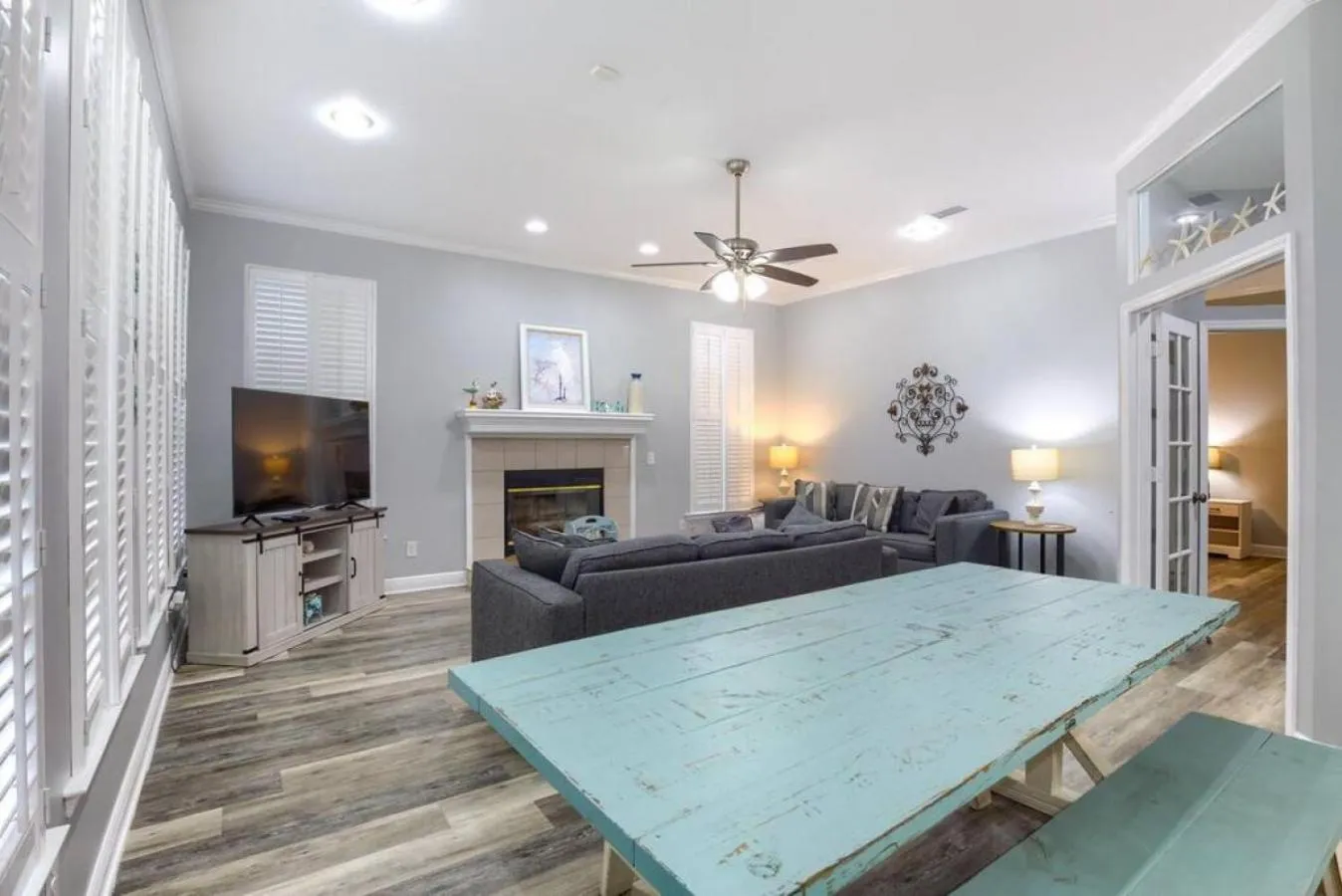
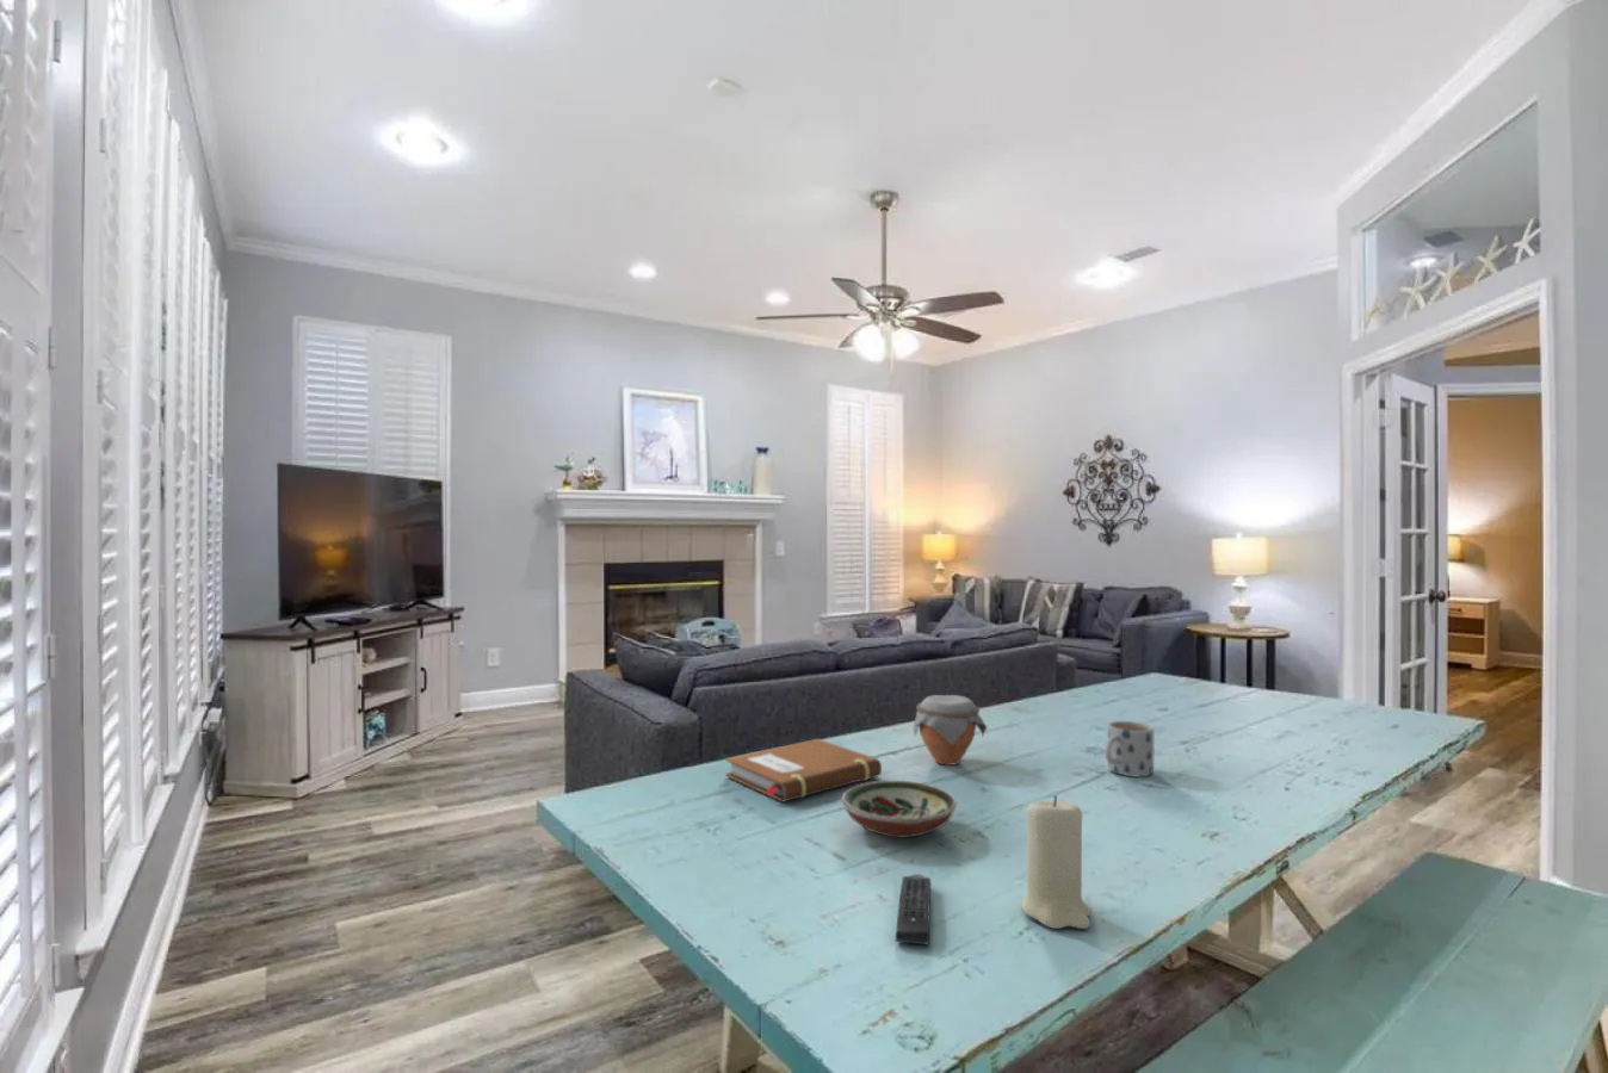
+ candle [1020,794,1092,930]
+ decorative bowl [840,780,957,838]
+ mug [1104,720,1155,777]
+ notebook [724,738,883,802]
+ jar [913,693,989,766]
+ remote control [894,873,932,945]
